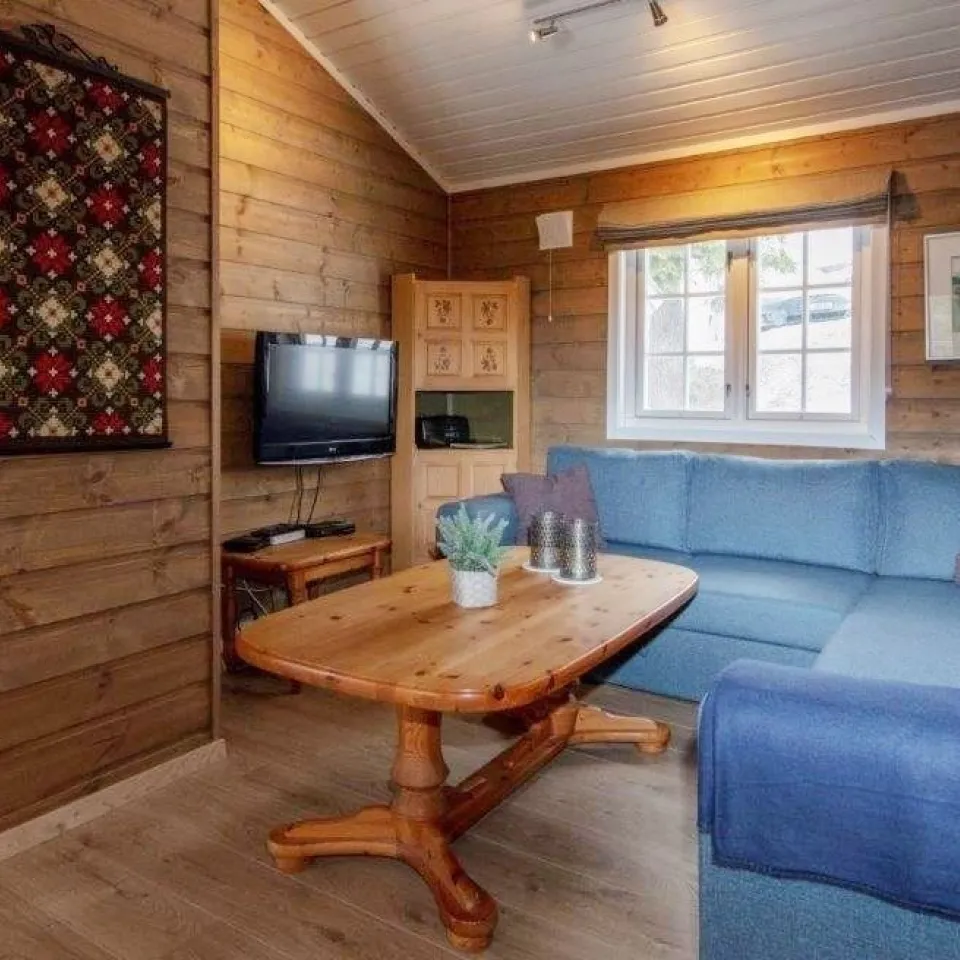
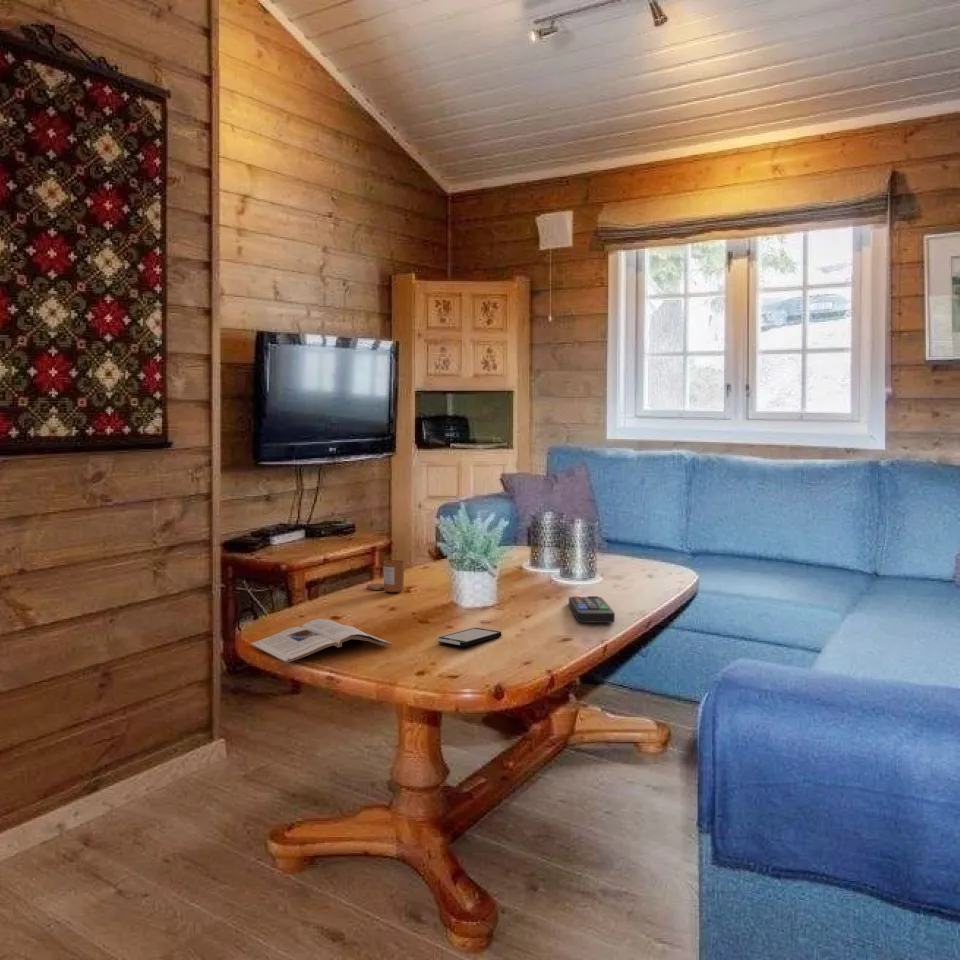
+ smartphone [436,627,502,648]
+ remote control [568,595,616,624]
+ candle [366,559,405,593]
+ magazine [250,618,393,664]
